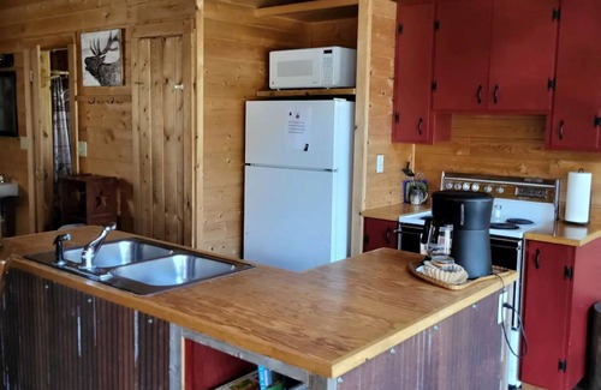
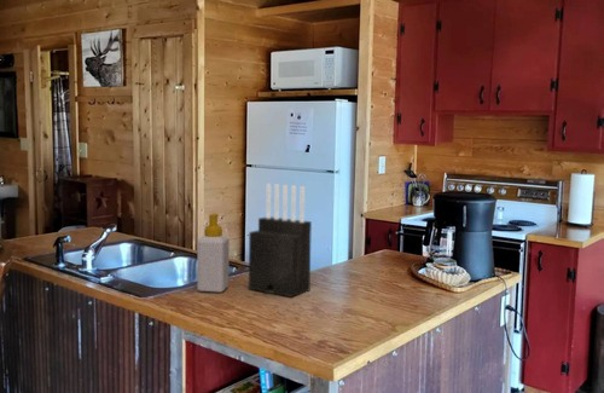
+ soap bottle [196,212,231,293]
+ knife block [248,183,313,299]
